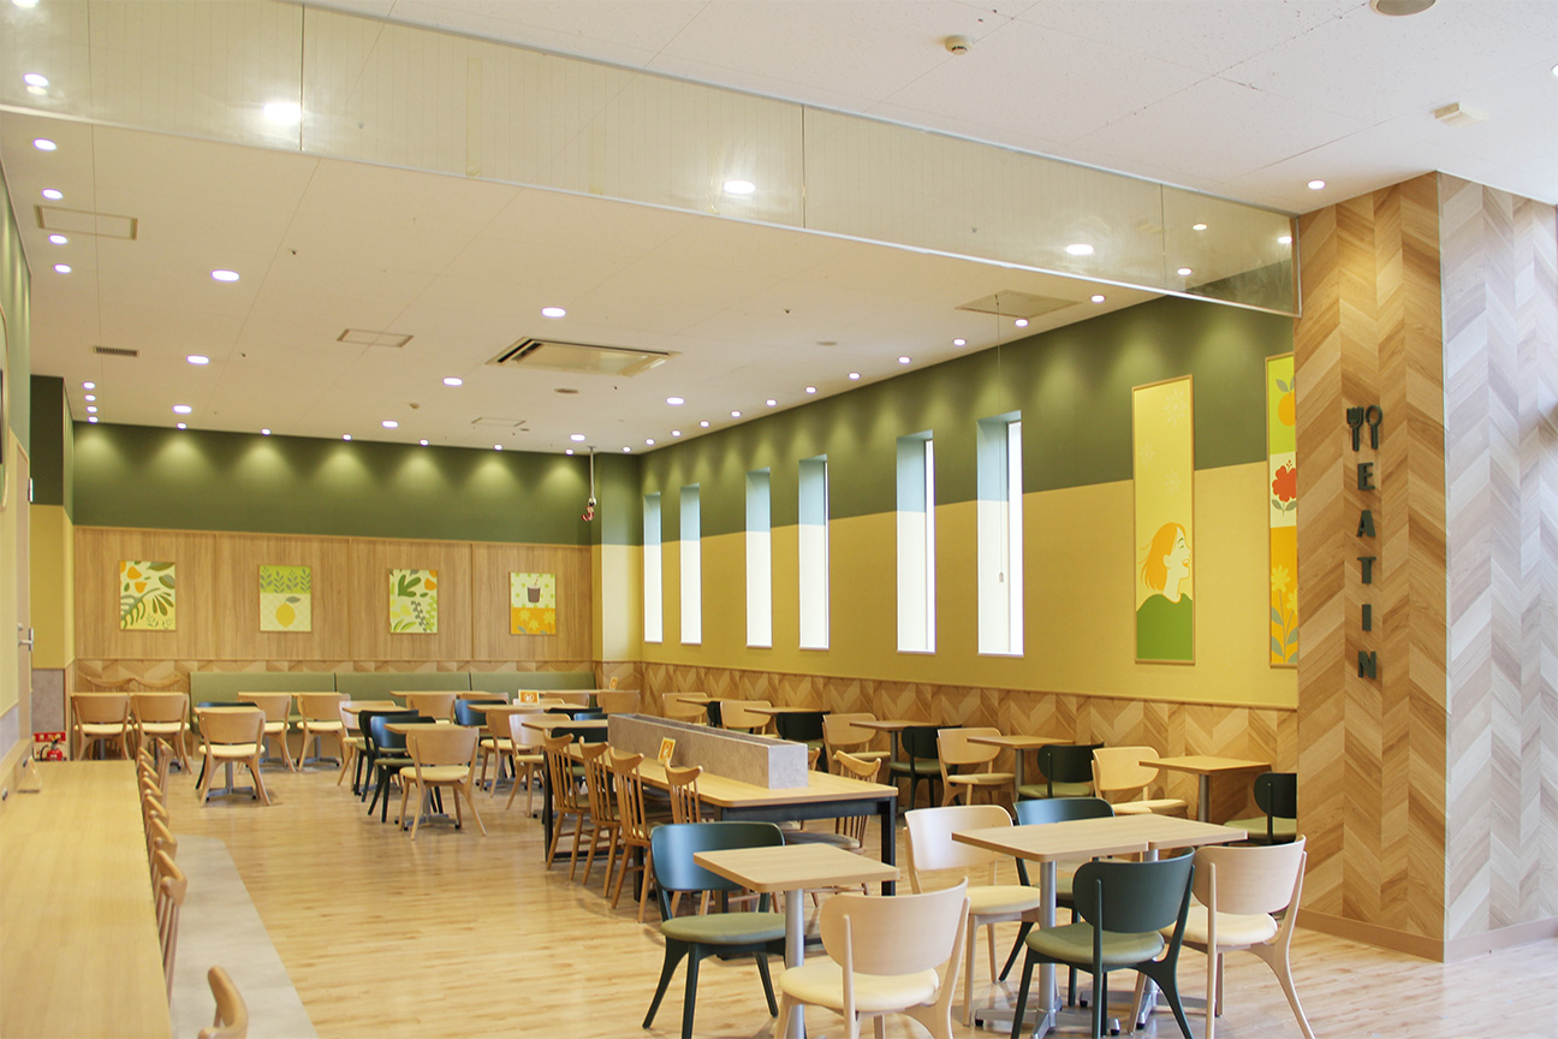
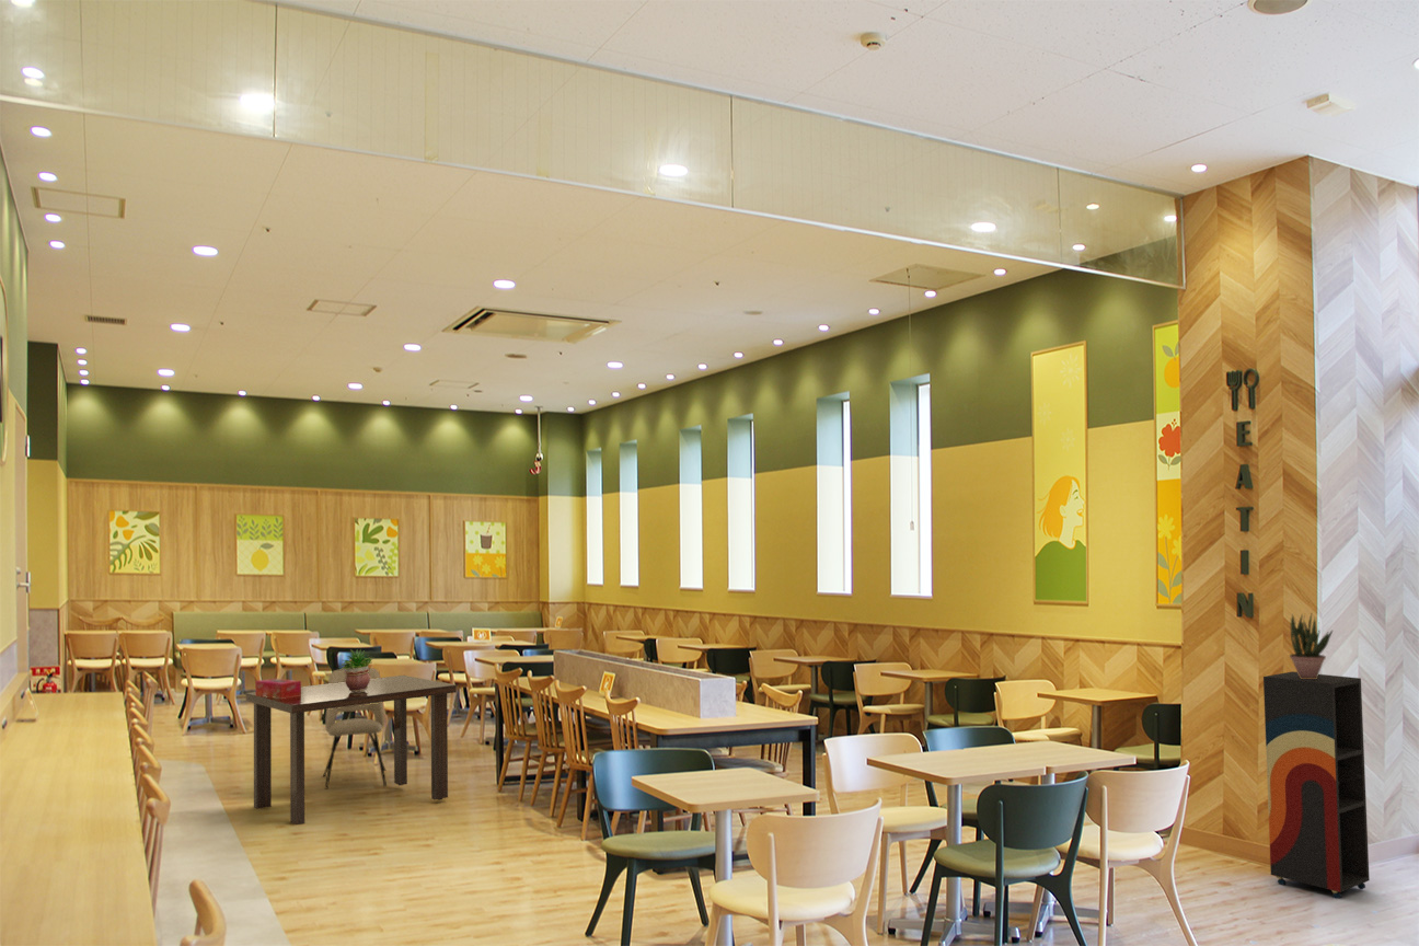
+ shelving unit [1262,670,1371,900]
+ dining chair [322,667,388,791]
+ dining table [245,674,458,826]
+ tissue box [255,678,302,699]
+ potted plant [1289,613,1334,679]
+ potted plant [338,648,373,693]
